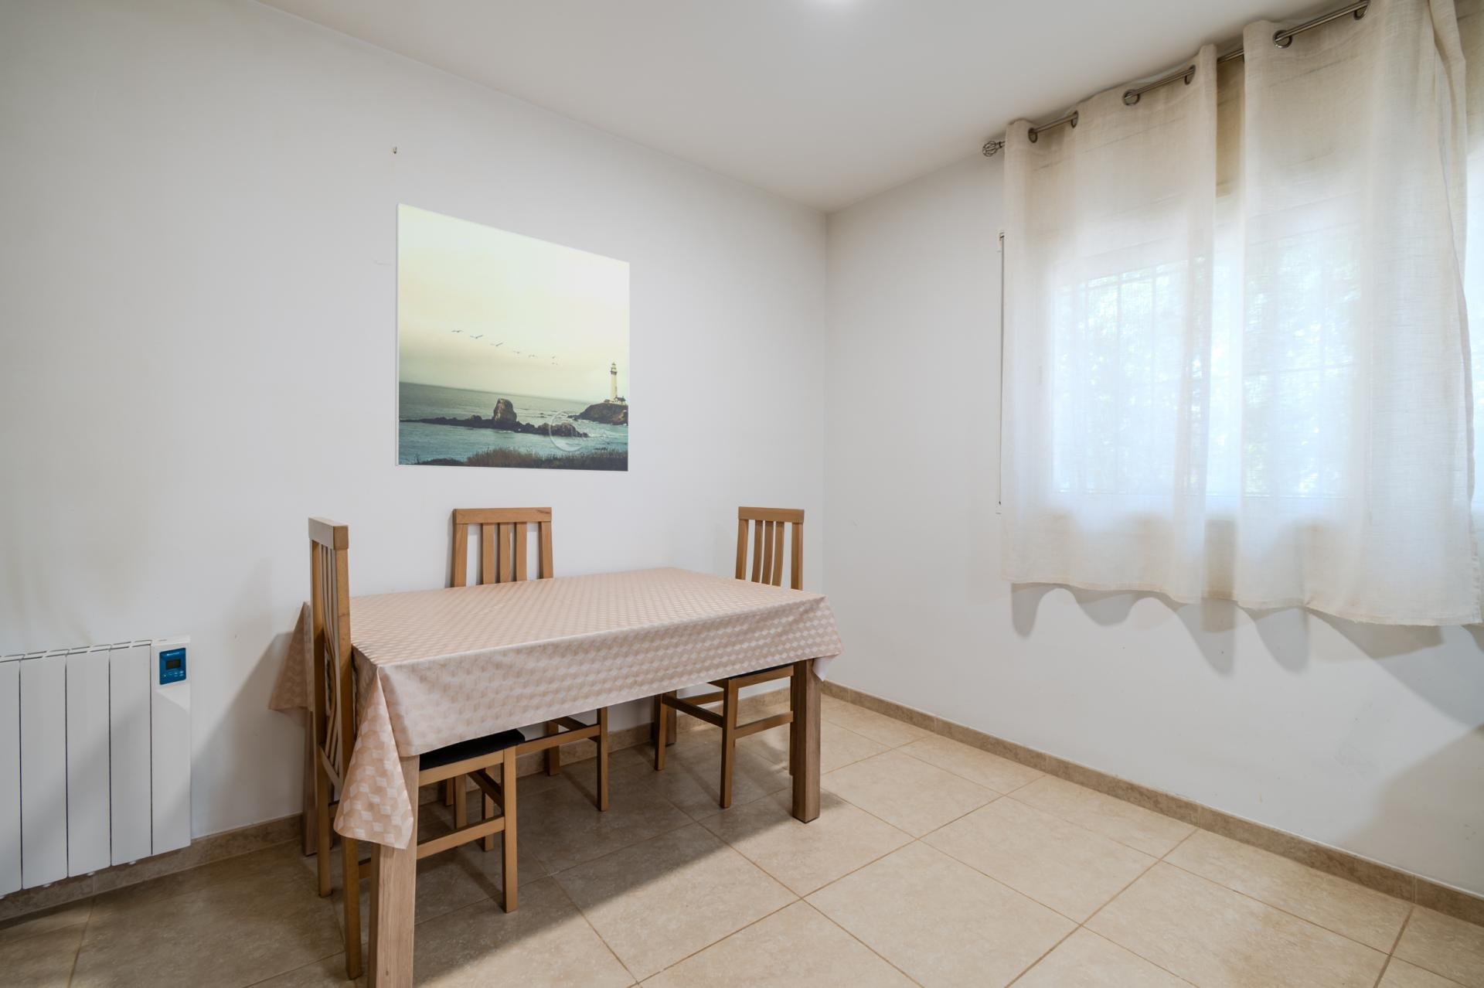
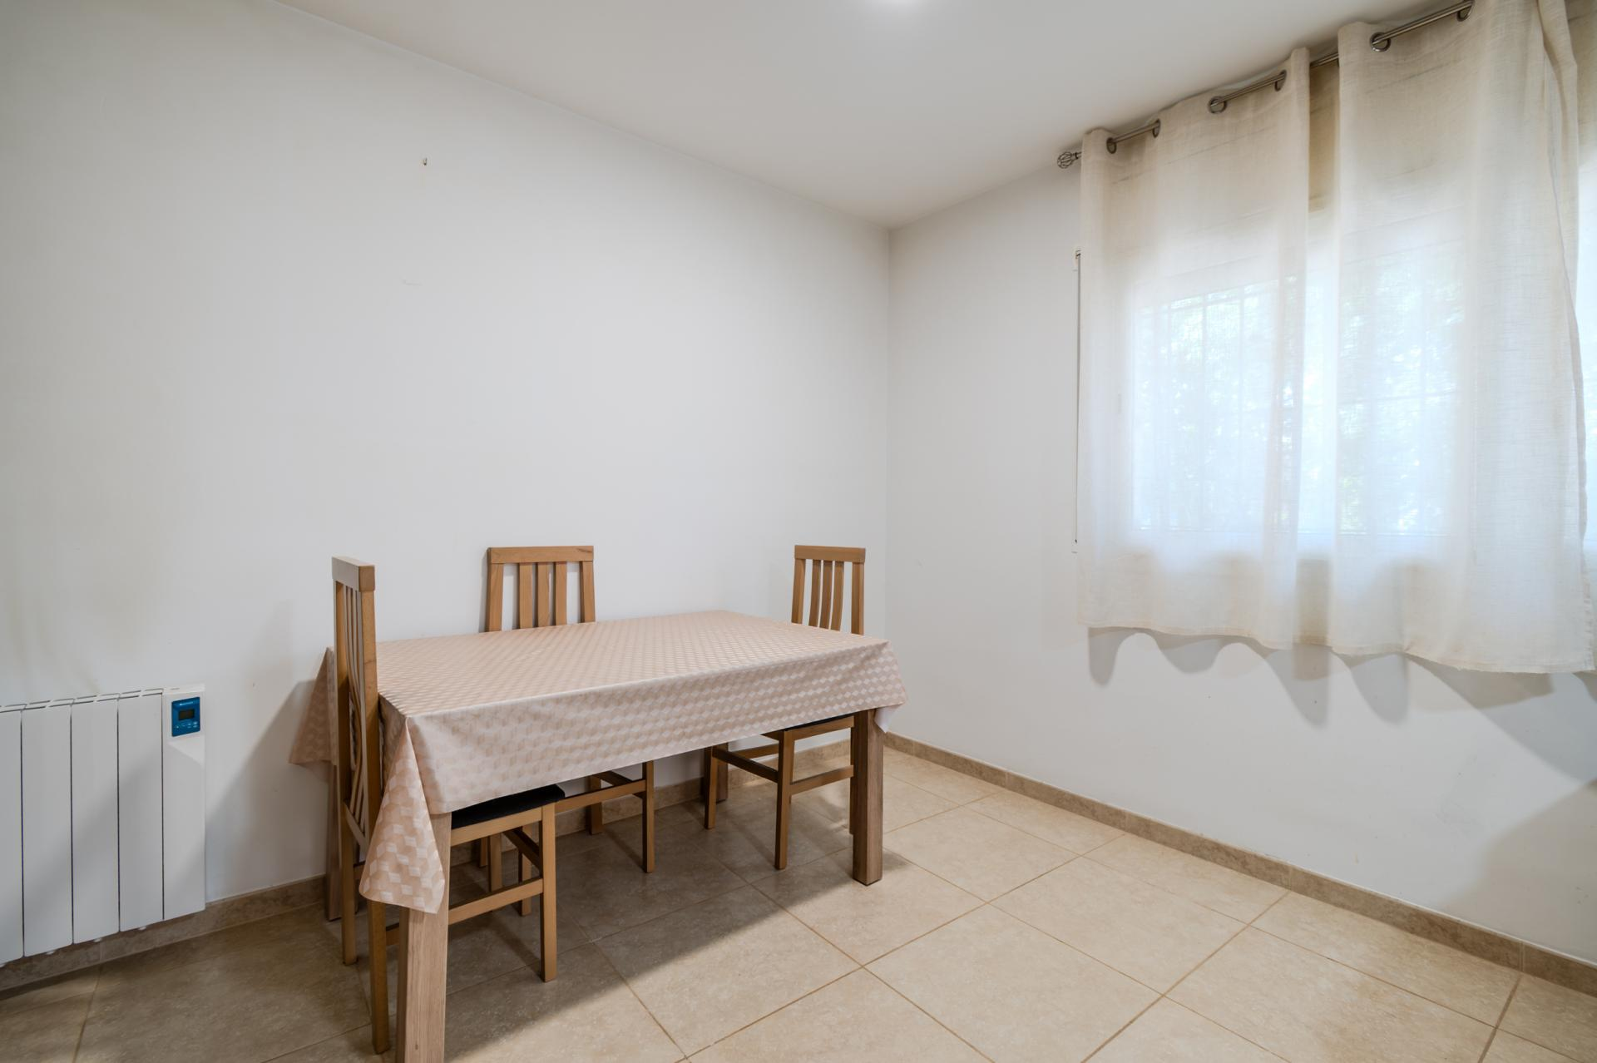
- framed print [395,202,631,473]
